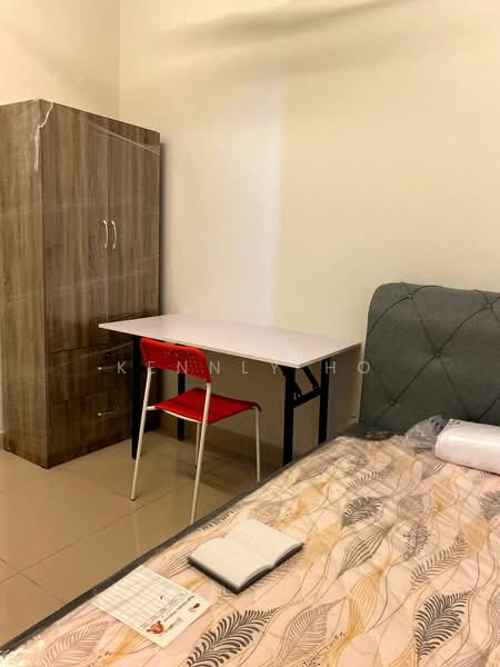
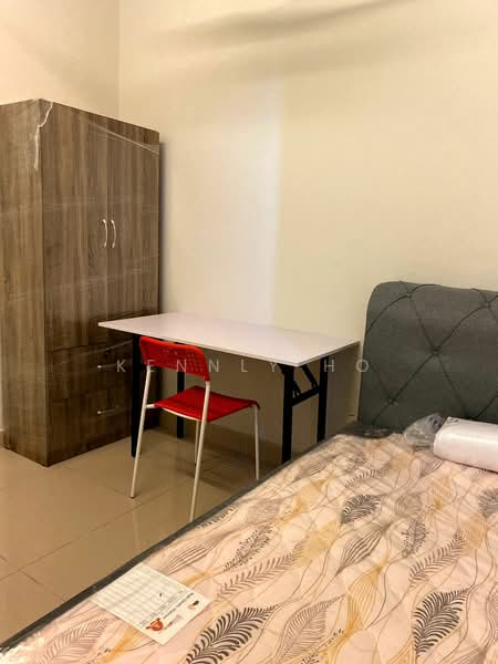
- book [186,518,306,593]
